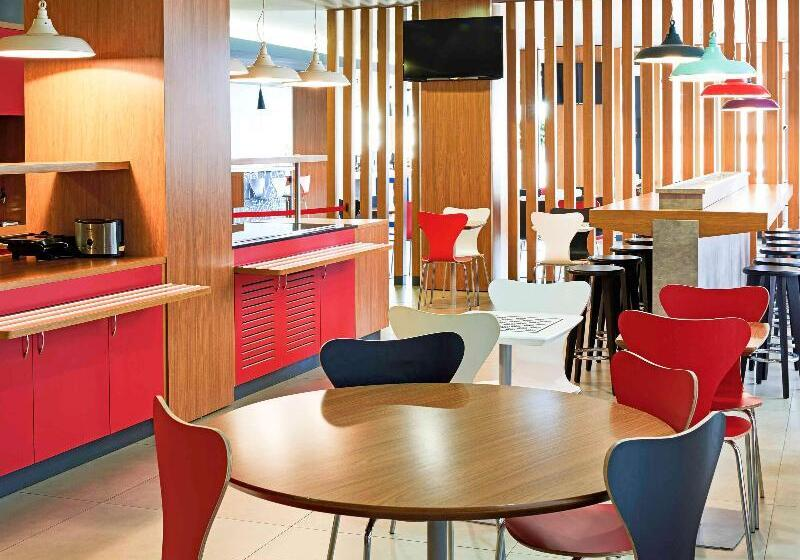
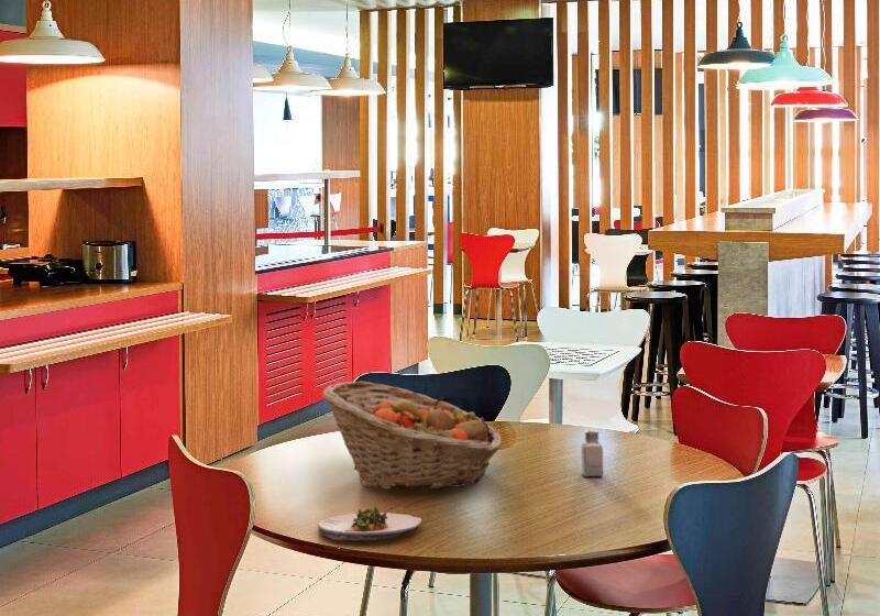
+ salad plate [317,505,422,542]
+ fruit basket [322,381,503,491]
+ saltshaker [581,429,604,477]
